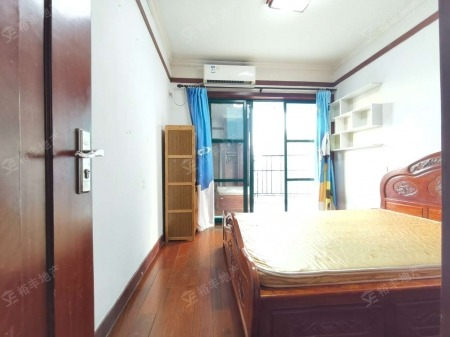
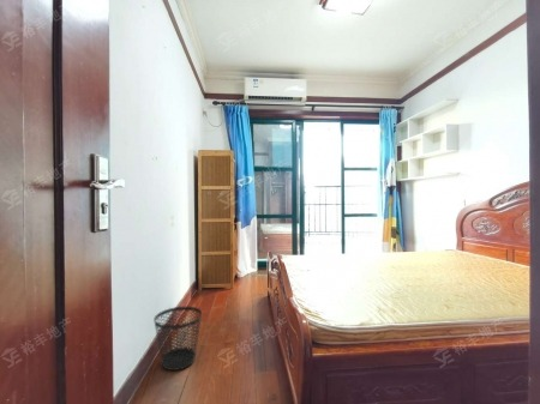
+ wastebasket [152,306,203,372]
